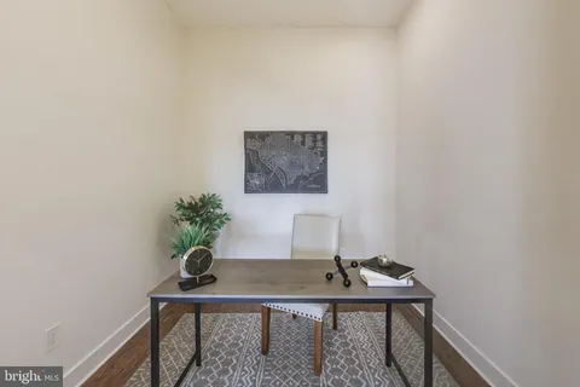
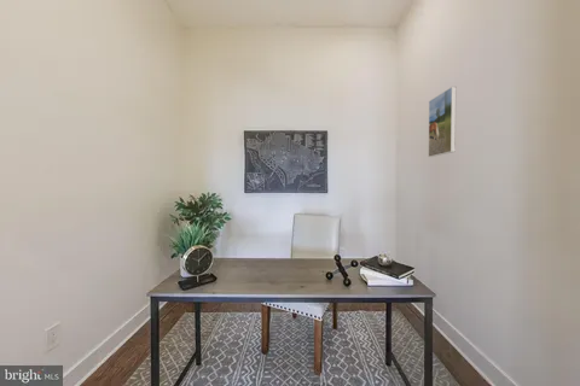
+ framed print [428,86,457,158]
